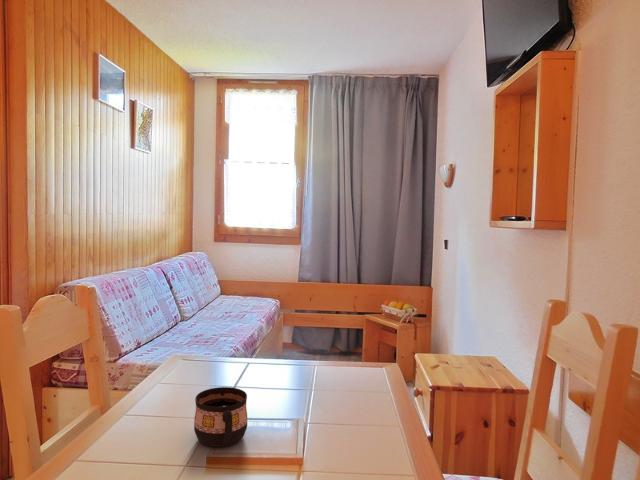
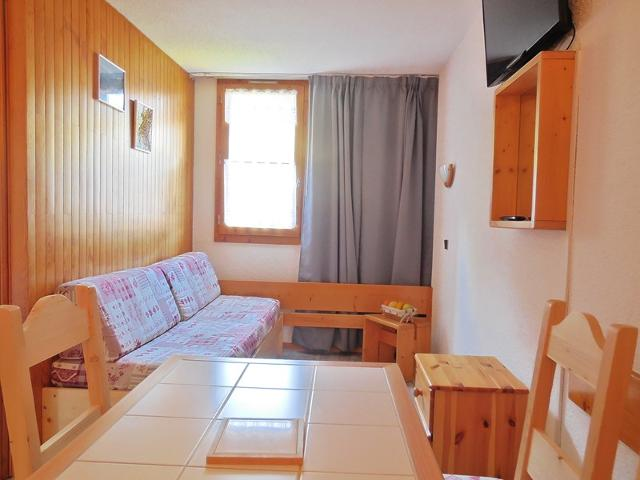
- cup [193,386,248,447]
